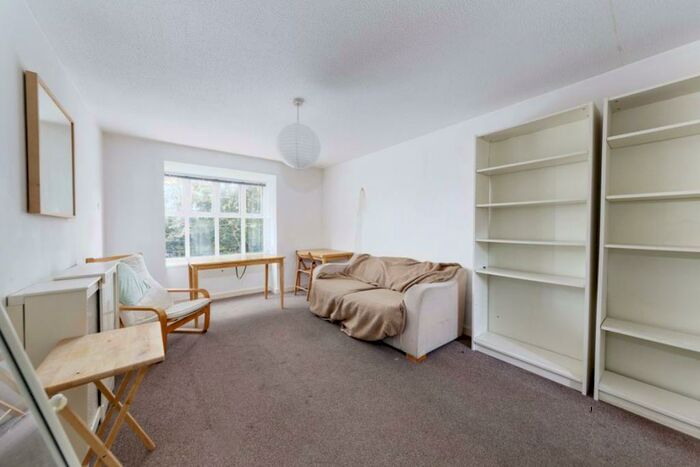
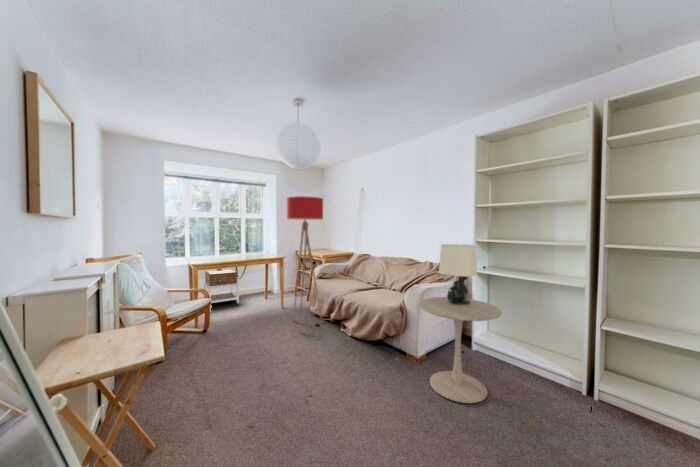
+ floor lamp [286,195,324,333]
+ side table [418,296,503,404]
+ nightstand [203,268,240,305]
+ table lamp [437,243,479,304]
